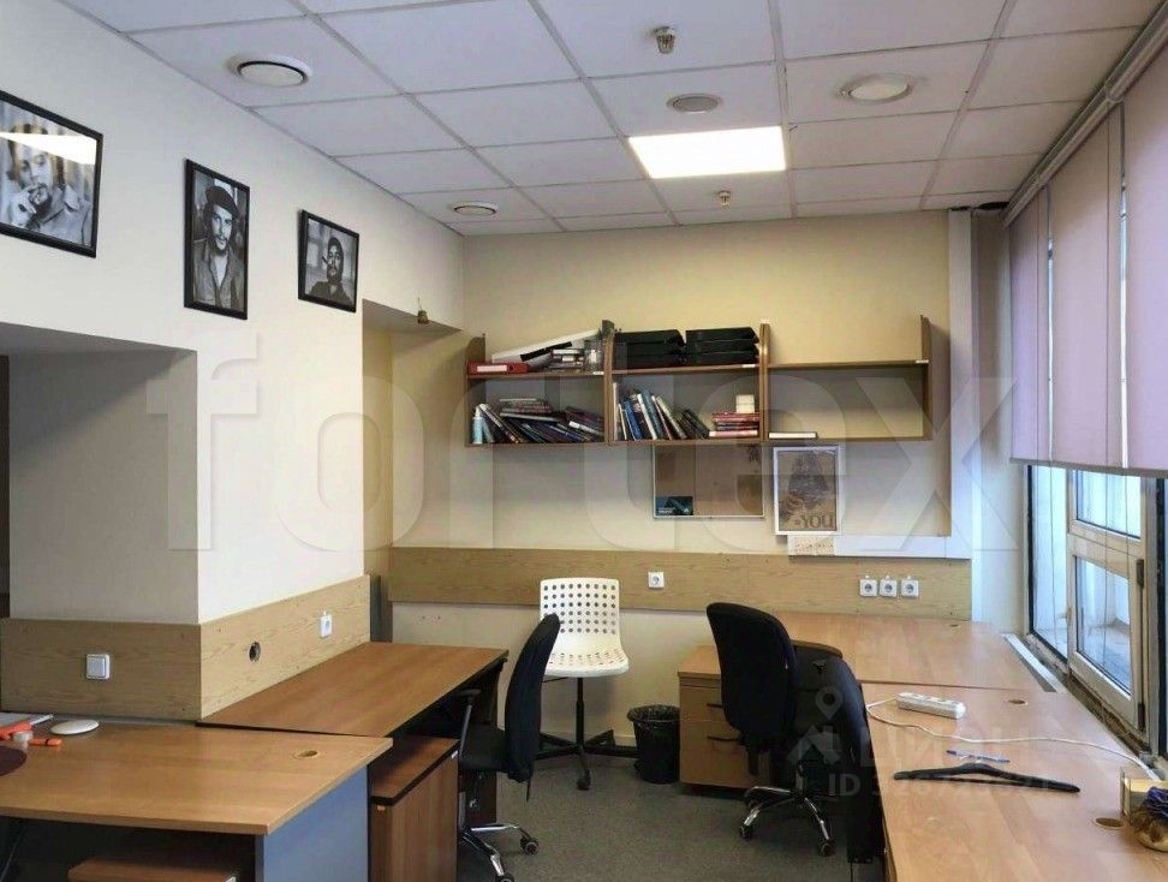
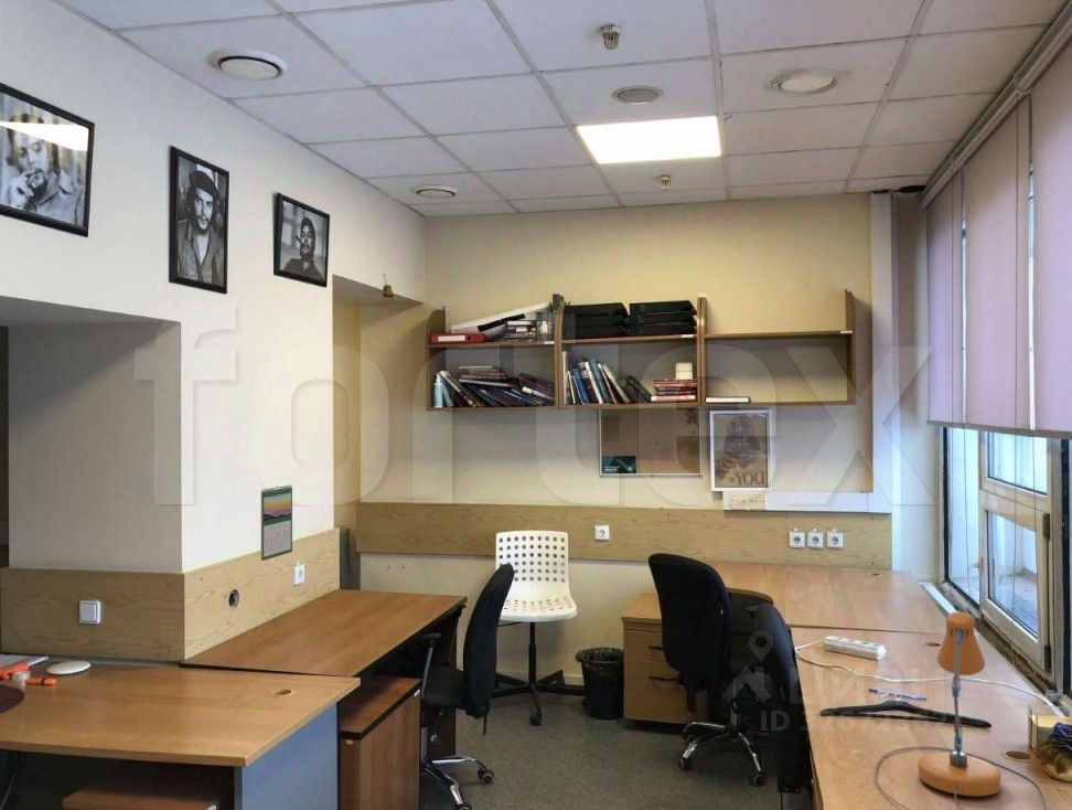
+ calendar [260,484,293,562]
+ desk lamp [873,611,1048,810]
